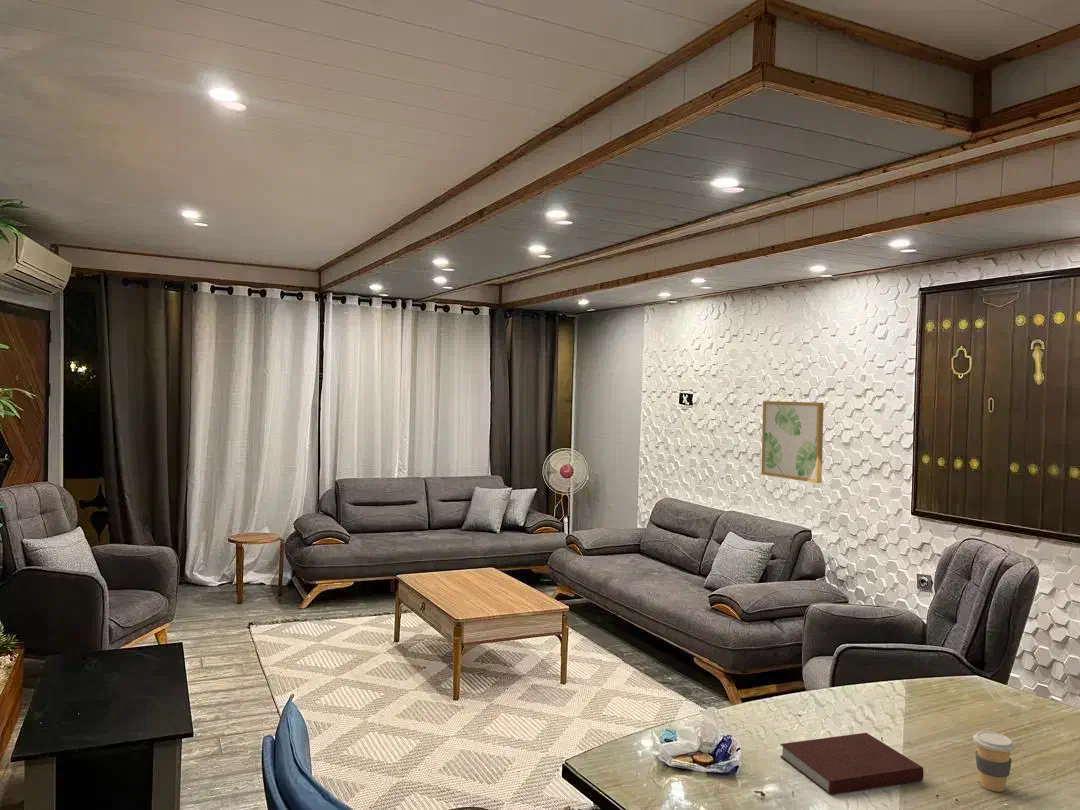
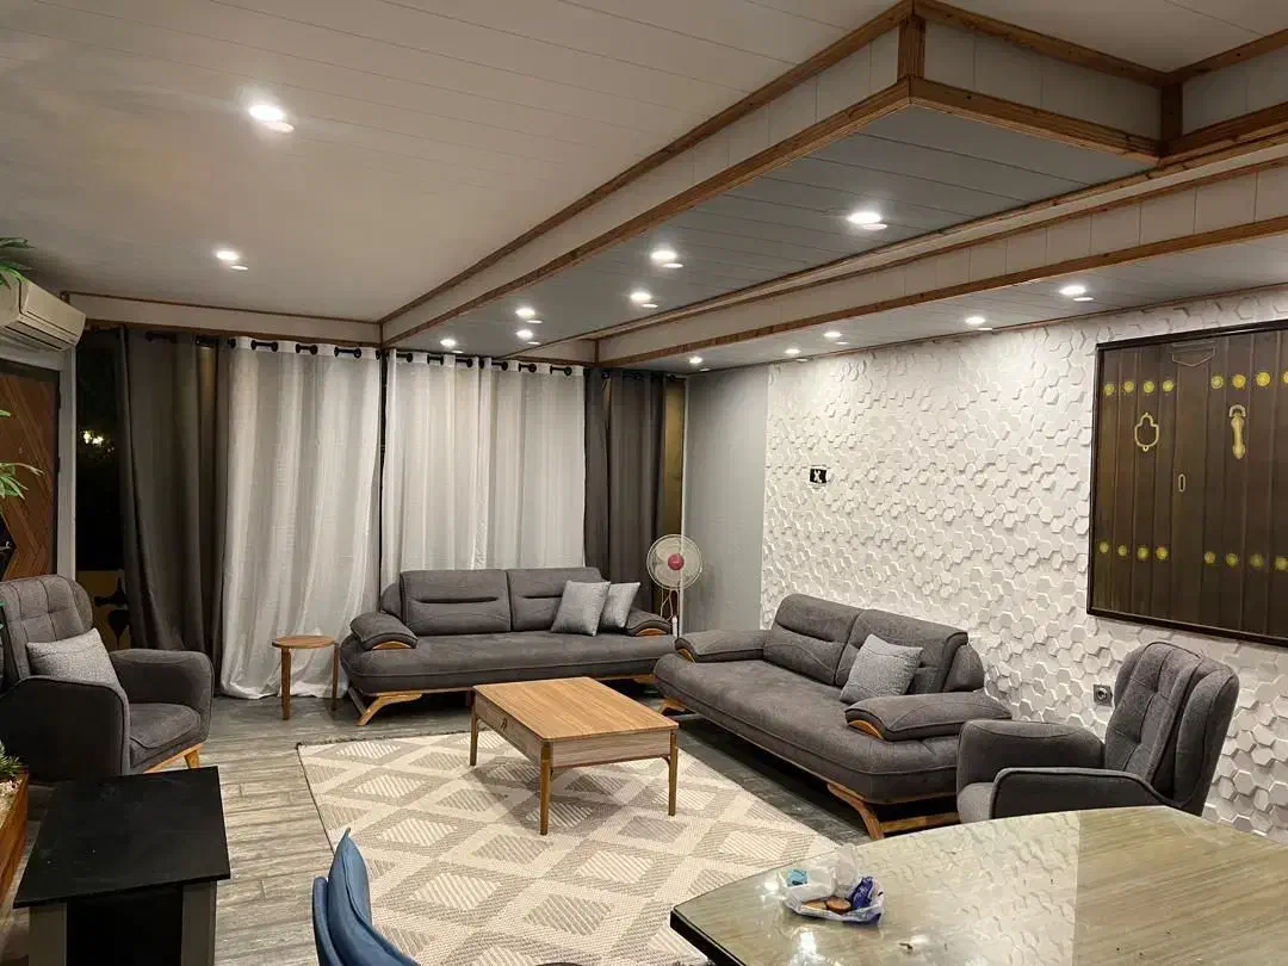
- notebook [779,732,925,796]
- wall art [760,400,825,484]
- coffee cup [972,730,1016,793]
